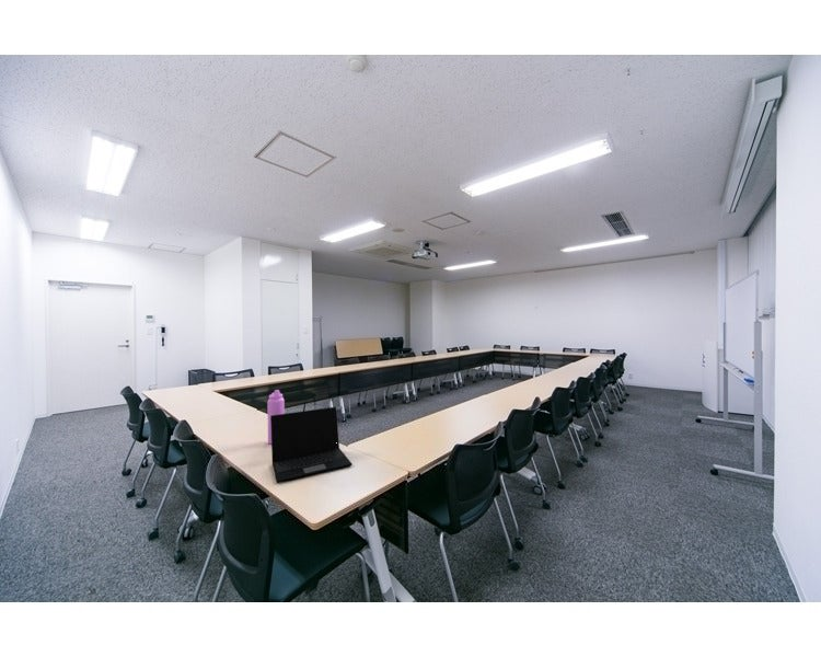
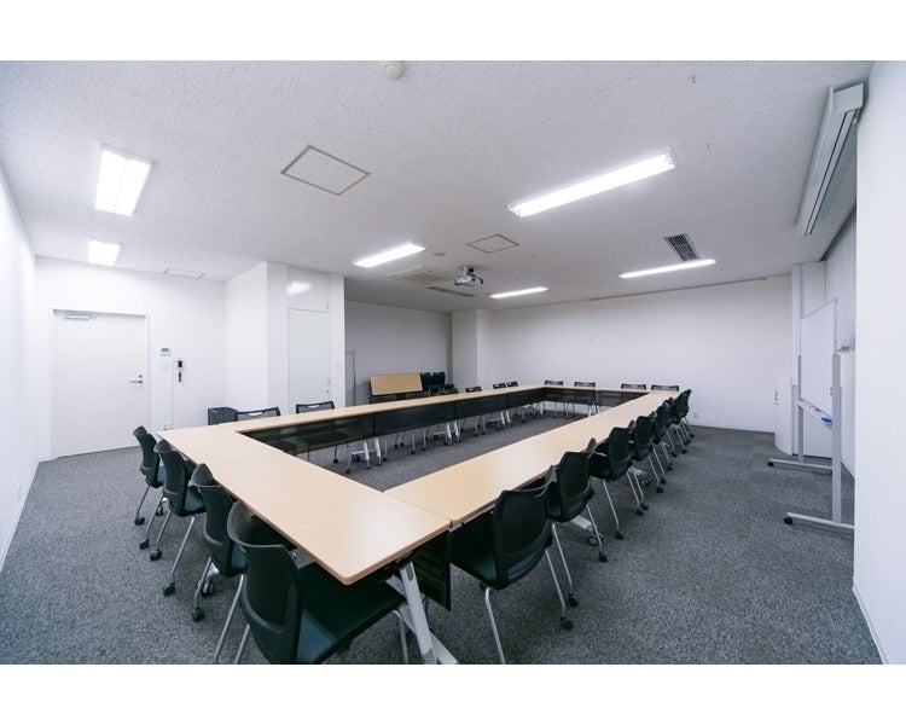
- laptop [270,406,352,484]
- water bottle [266,389,286,446]
